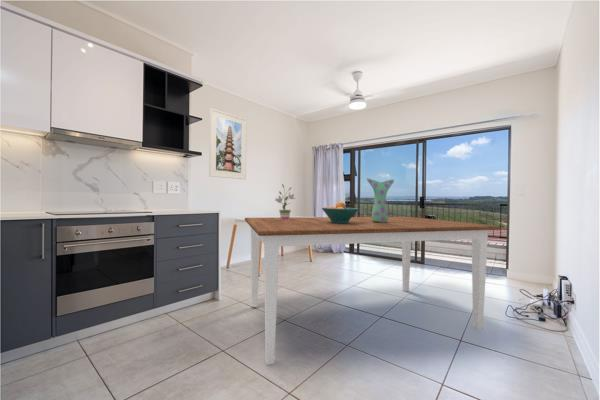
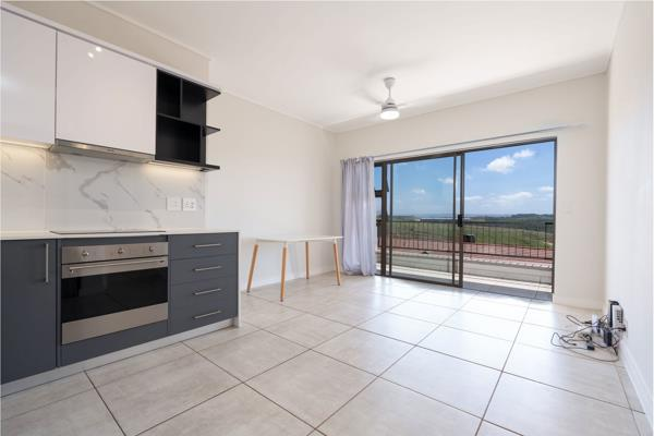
- vase [366,177,395,223]
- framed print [208,107,248,180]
- fruit bowl [321,201,359,223]
- potted plant [274,183,296,220]
- dining table [244,216,501,366]
